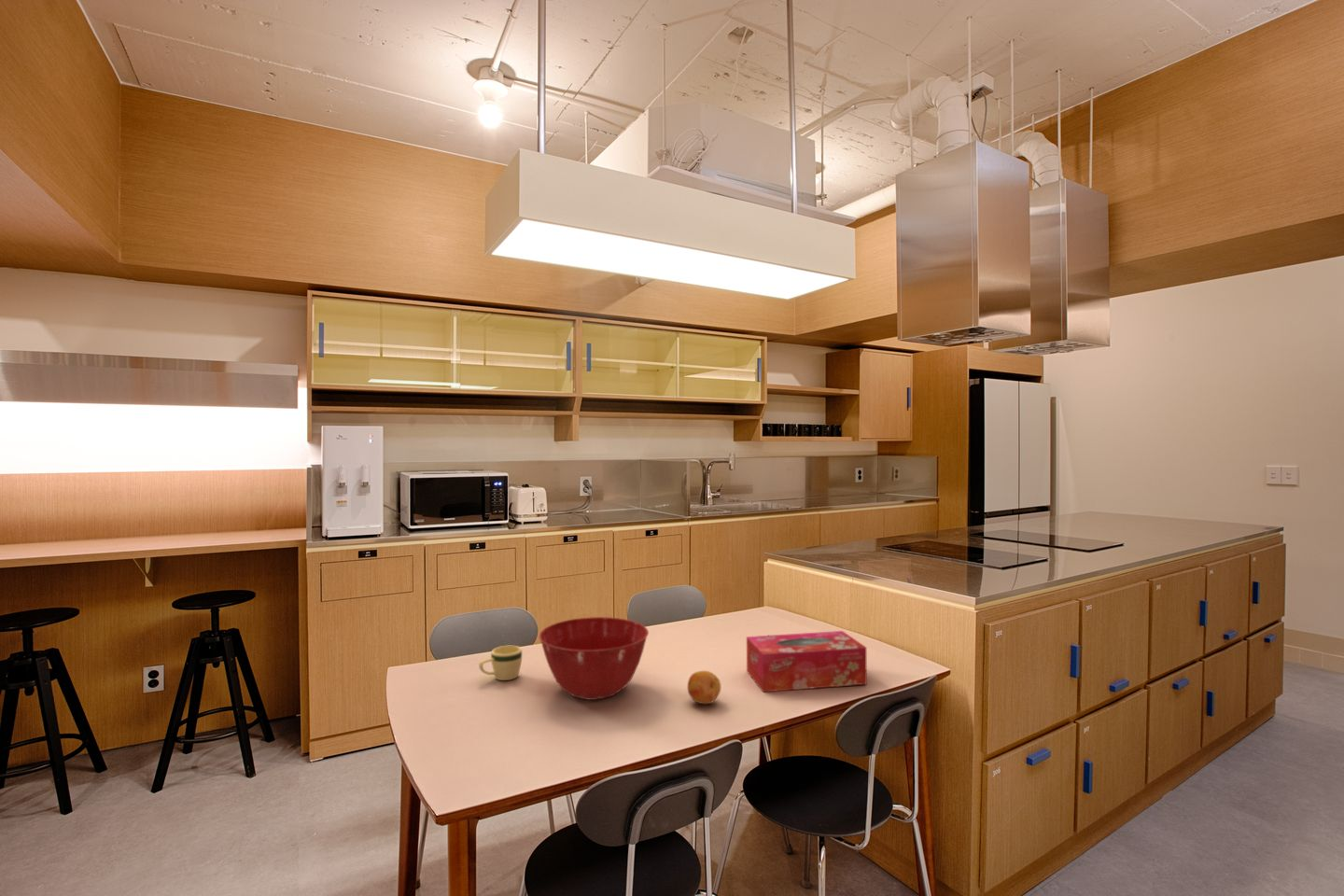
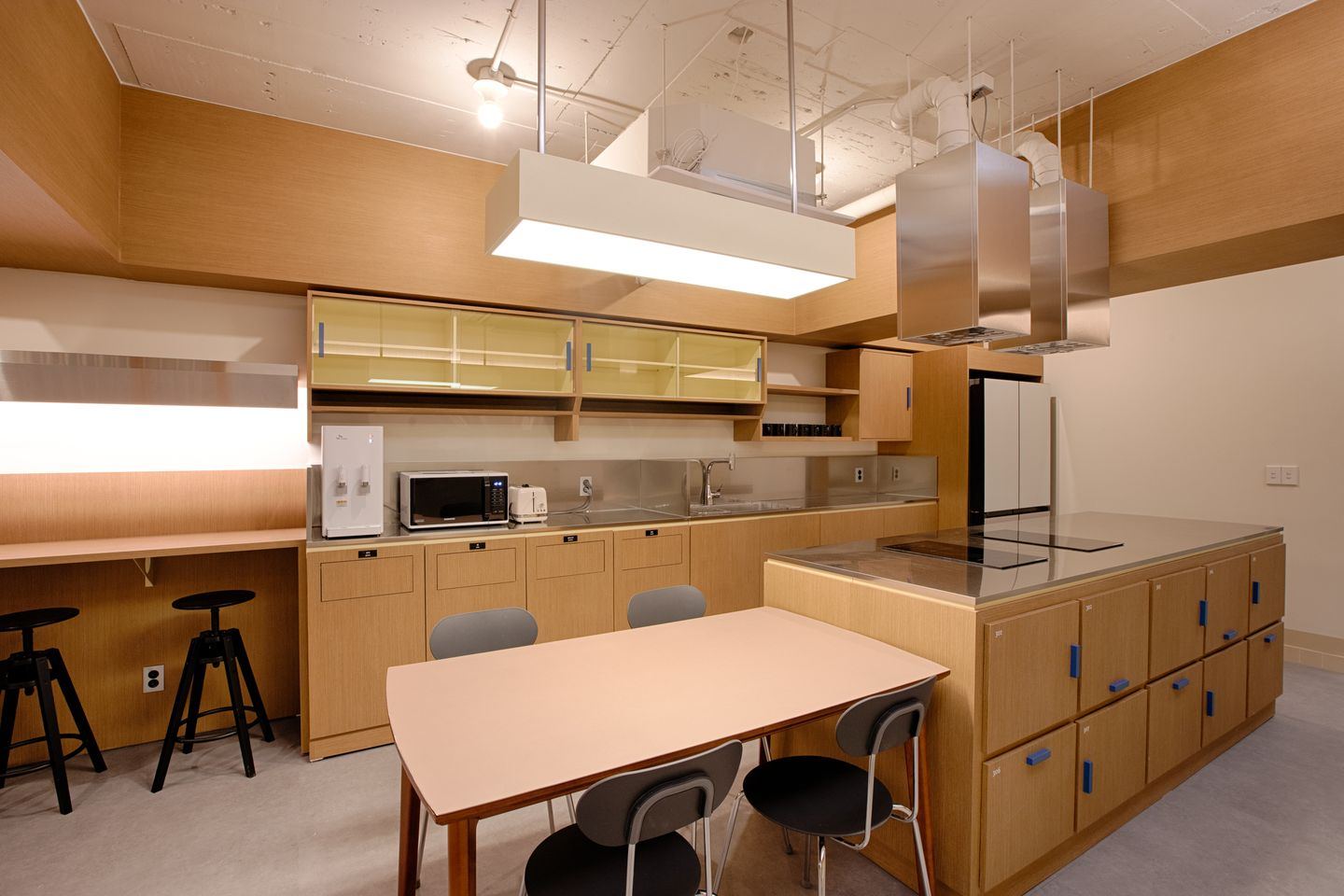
- tissue box [746,630,868,693]
- fruit [687,670,721,705]
- mug [478,645,523,681]
- mixing bowl [539,616,650,701]
